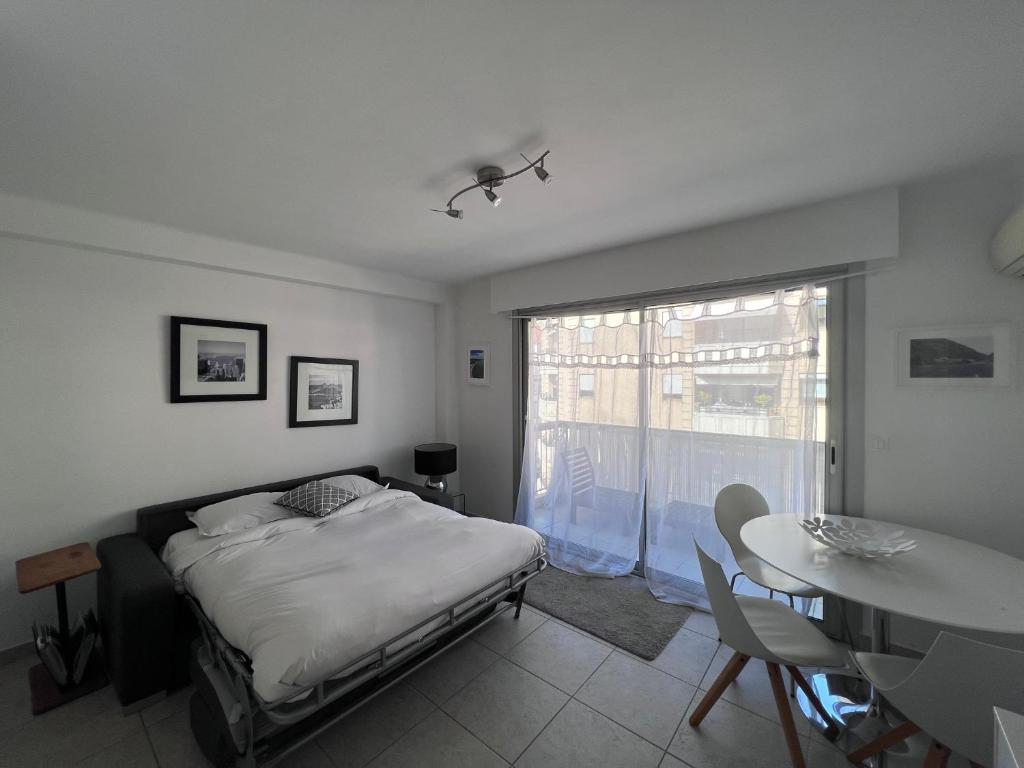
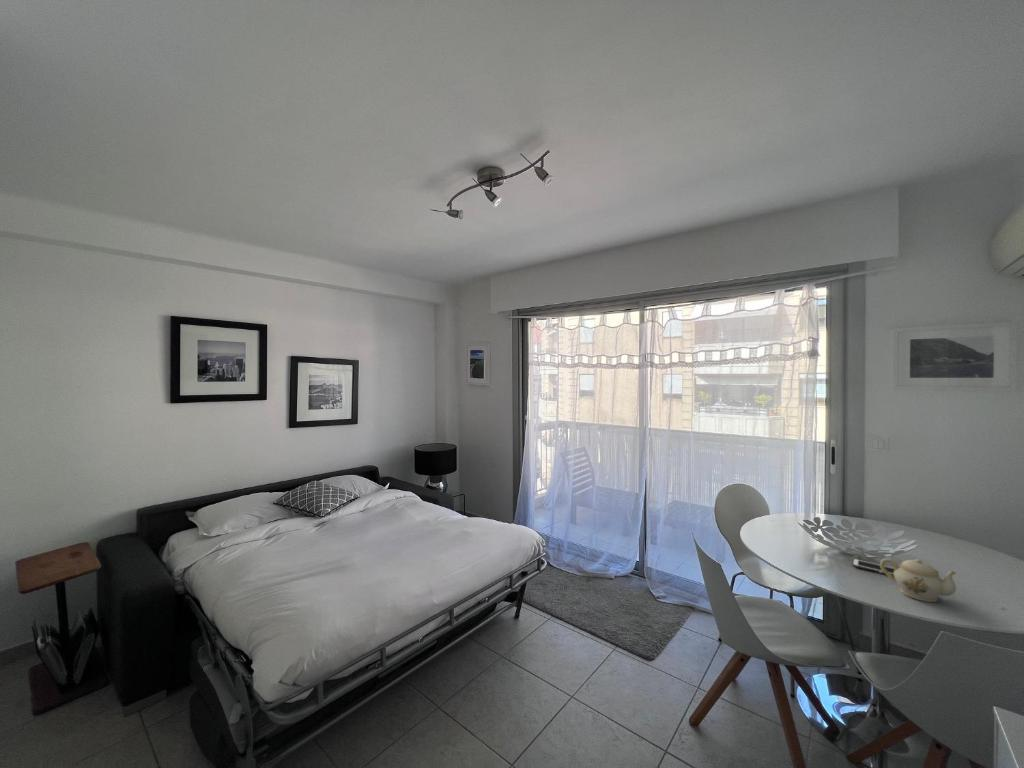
+ teapot [879,557,958,603]
+ cell phone [851,558,895,577]
